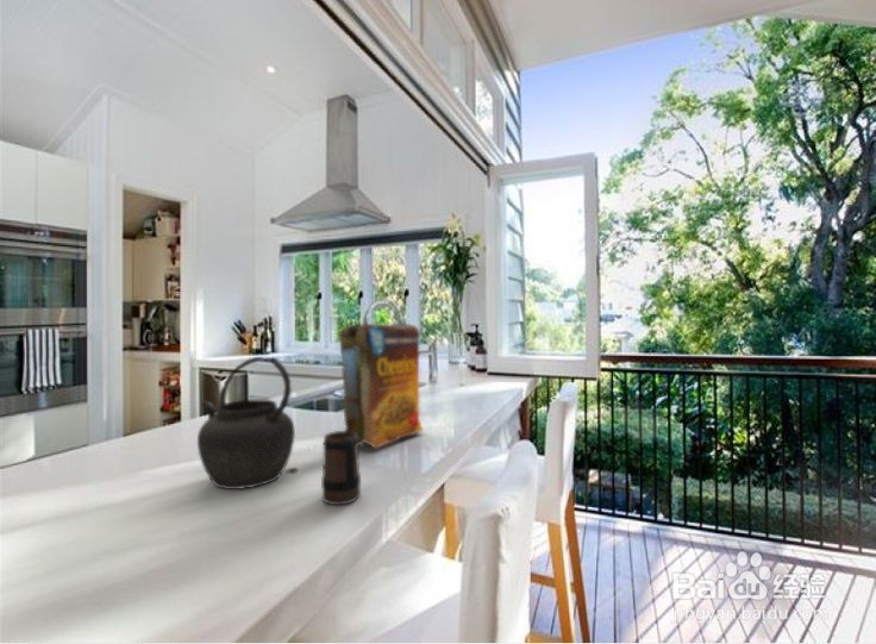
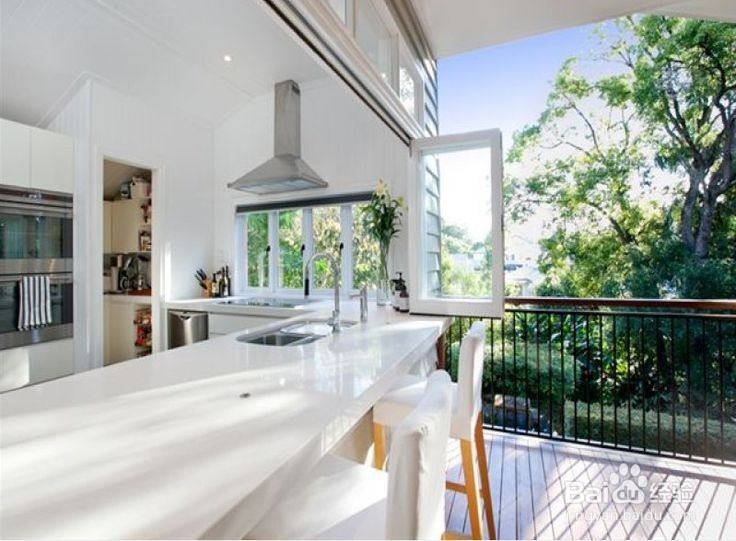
- mug [320,430,362,506]
- cereal box [338,323,425,451]
- kettle [196,356,296,490]
